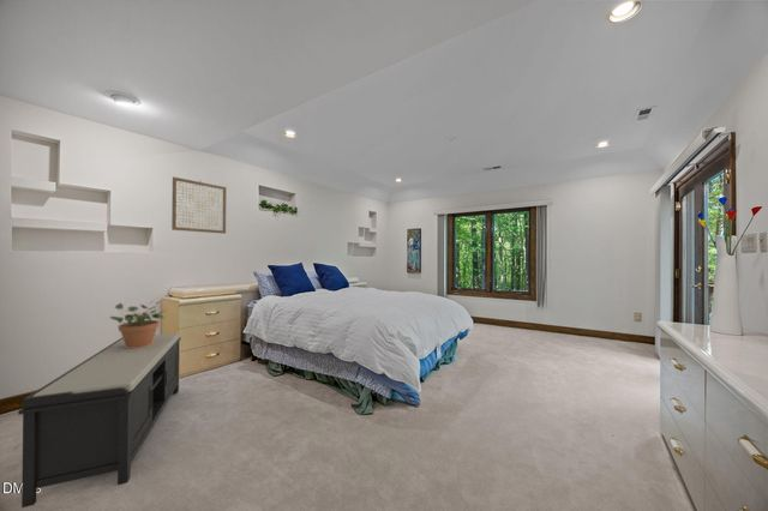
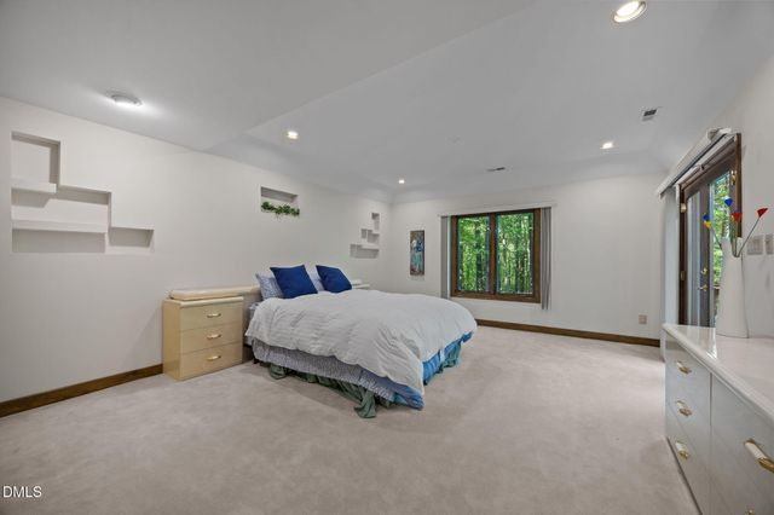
- bench [17,332,182,509]
- wall art [170,175,228,235]
- potted plant [109,299,166,348]
